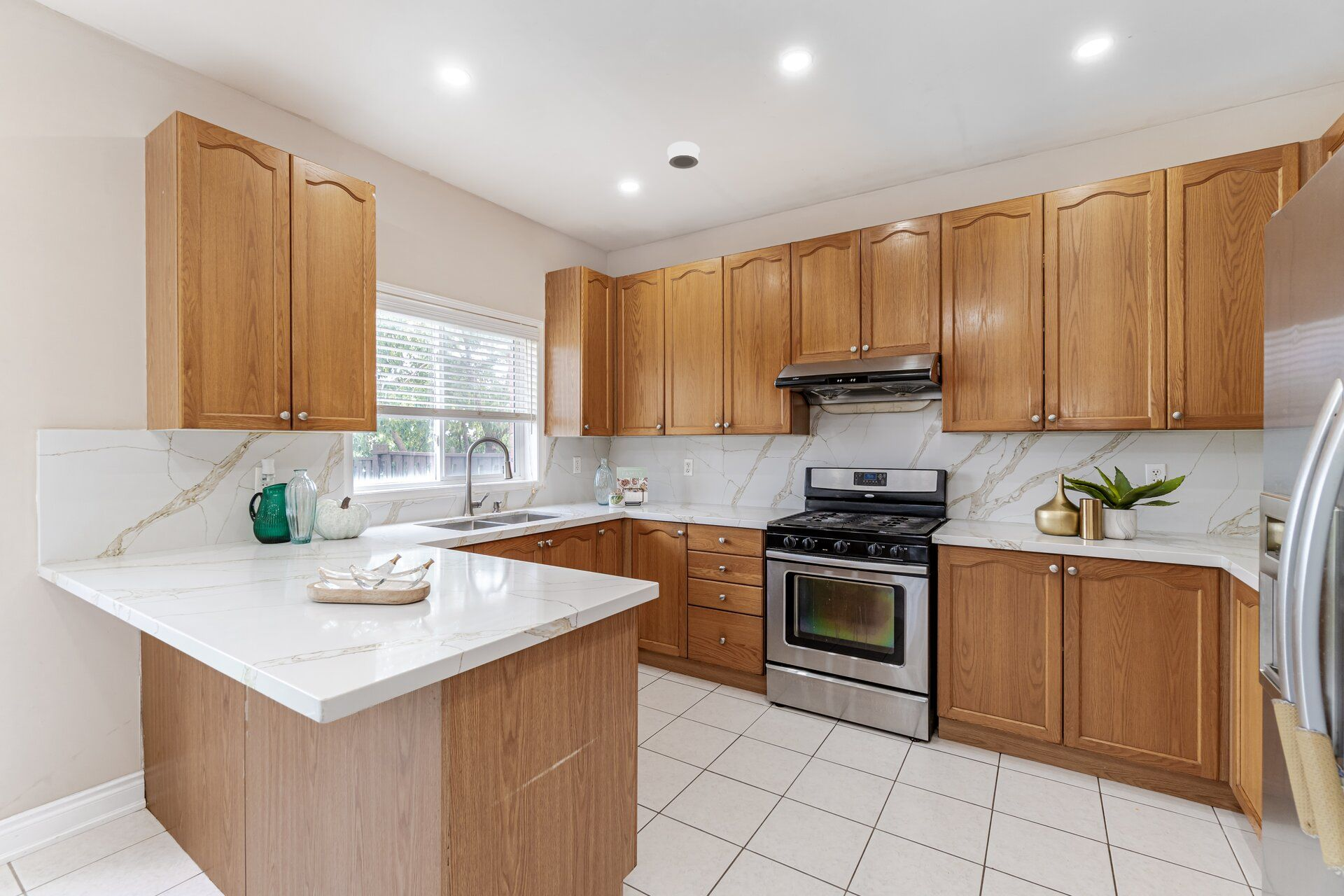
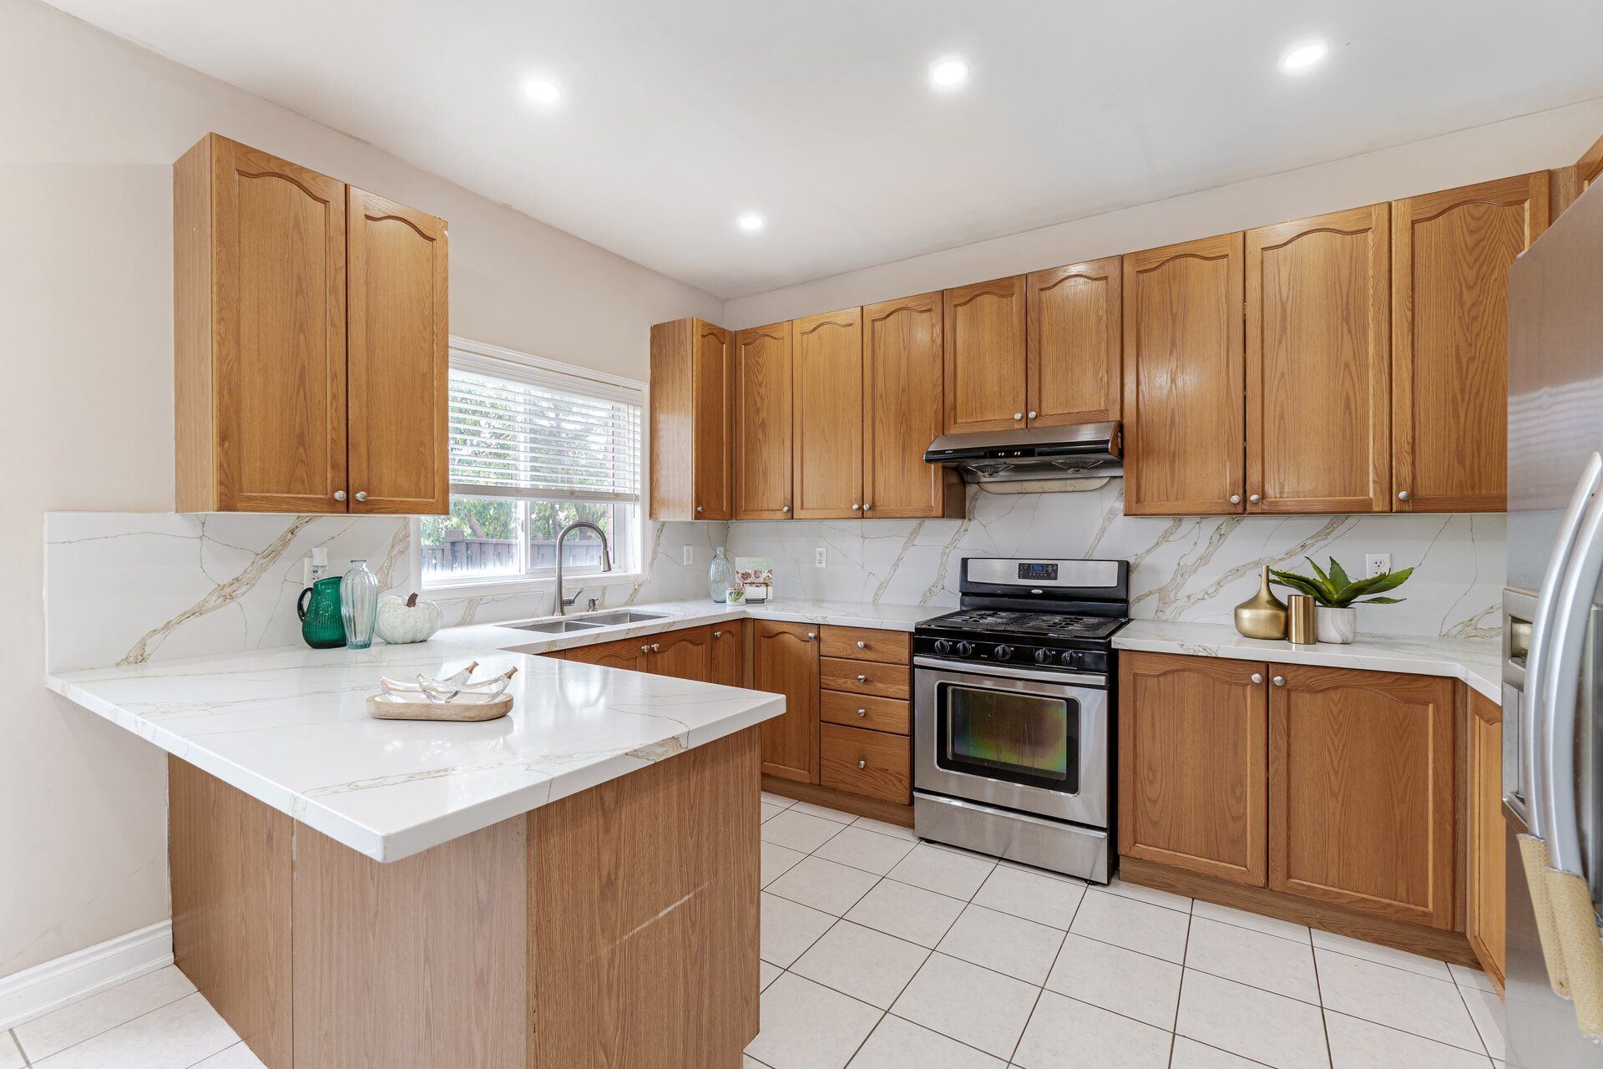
- smoke detector [666,141,701,169]
